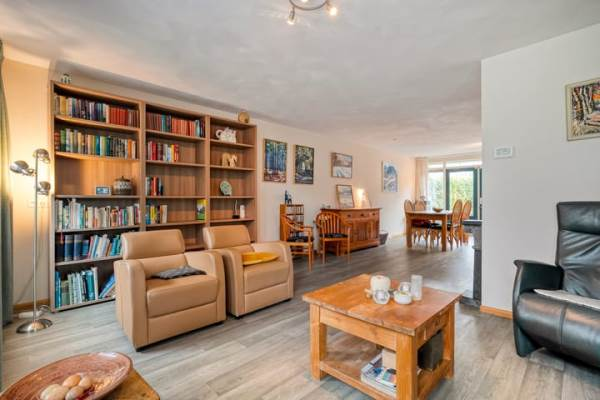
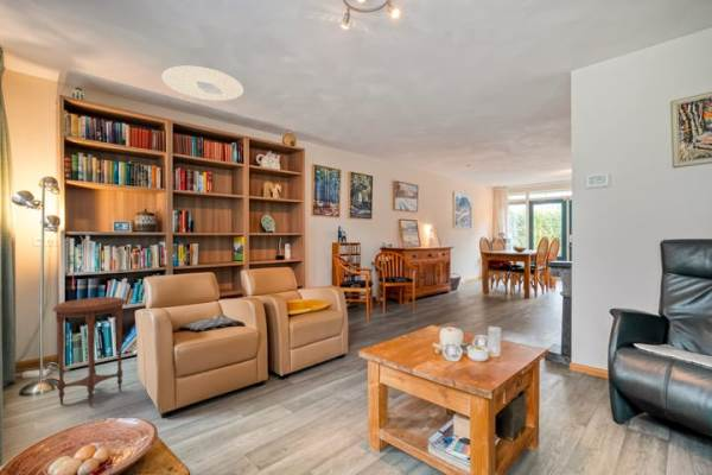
+ side table [51,296,127,407]
+ ceiling light [161,65,244,102]
